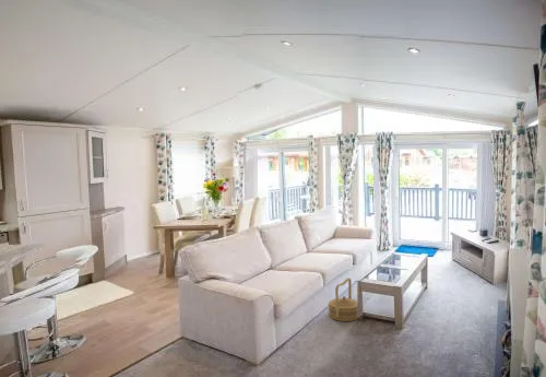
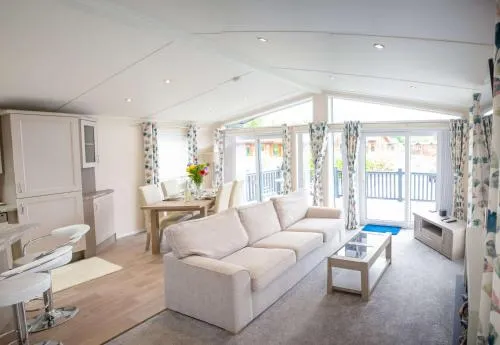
- basket [327,276,360,322]
